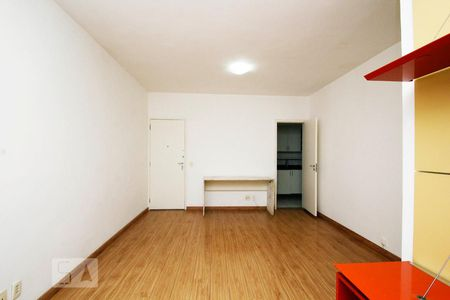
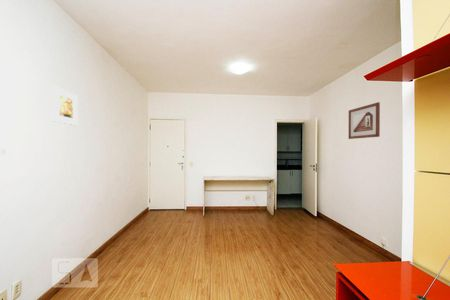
+ picture frame [348,101,381,140]
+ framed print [51,85,79,126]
